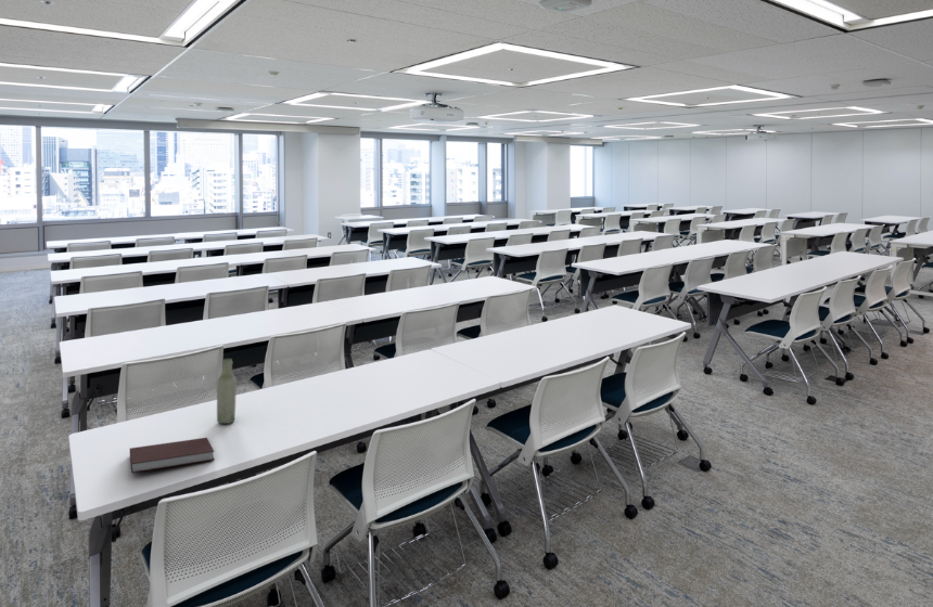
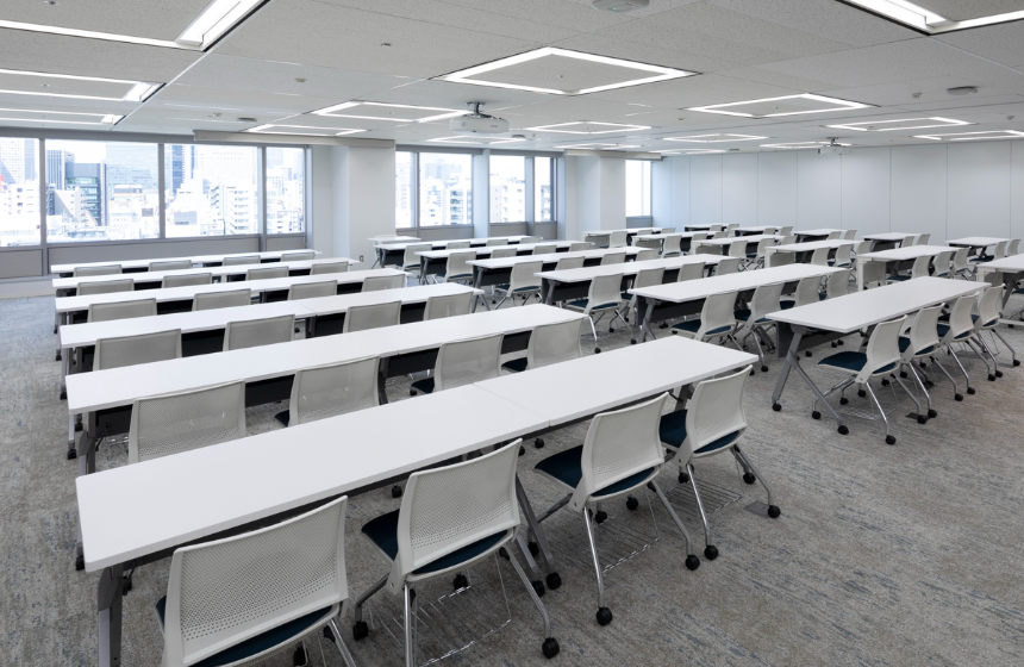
- bottle [216,358,238,425]
- notebook [129,437,216,474]
